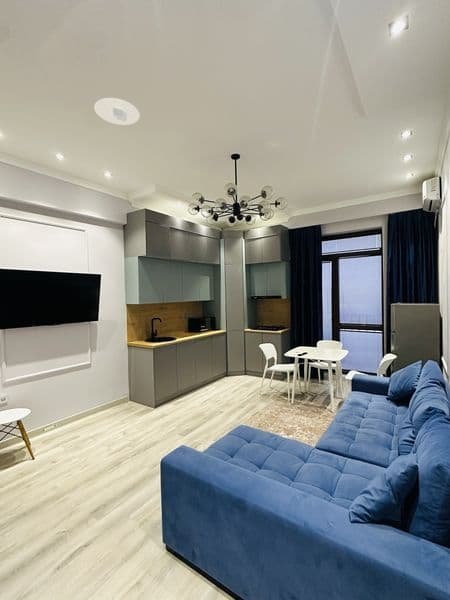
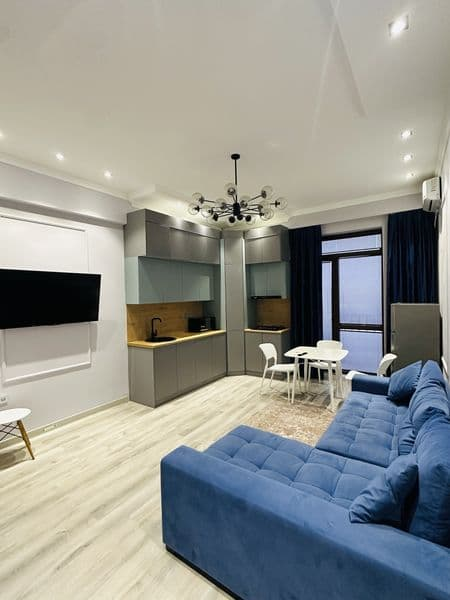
- recessed light [93,97,141,126]
